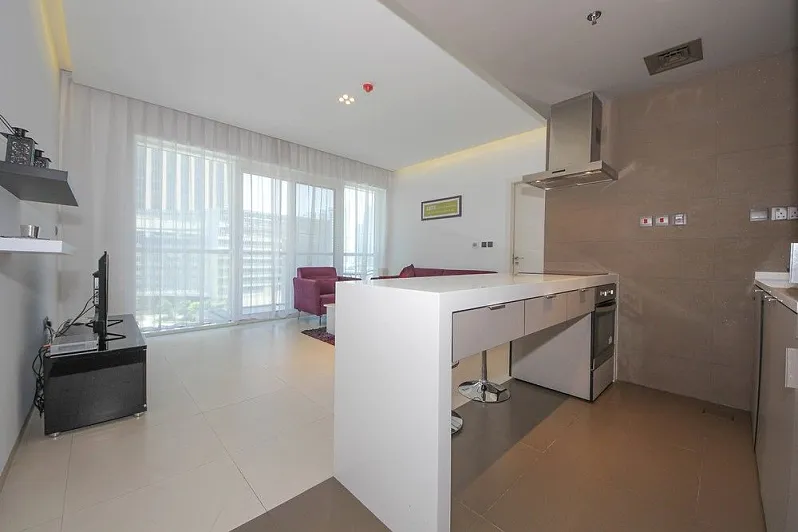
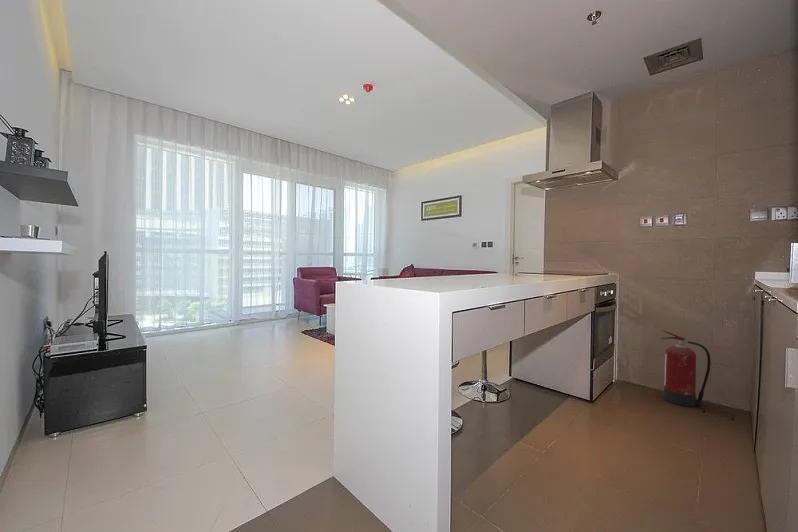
+ fire extinguisher [660,329,712,408]
